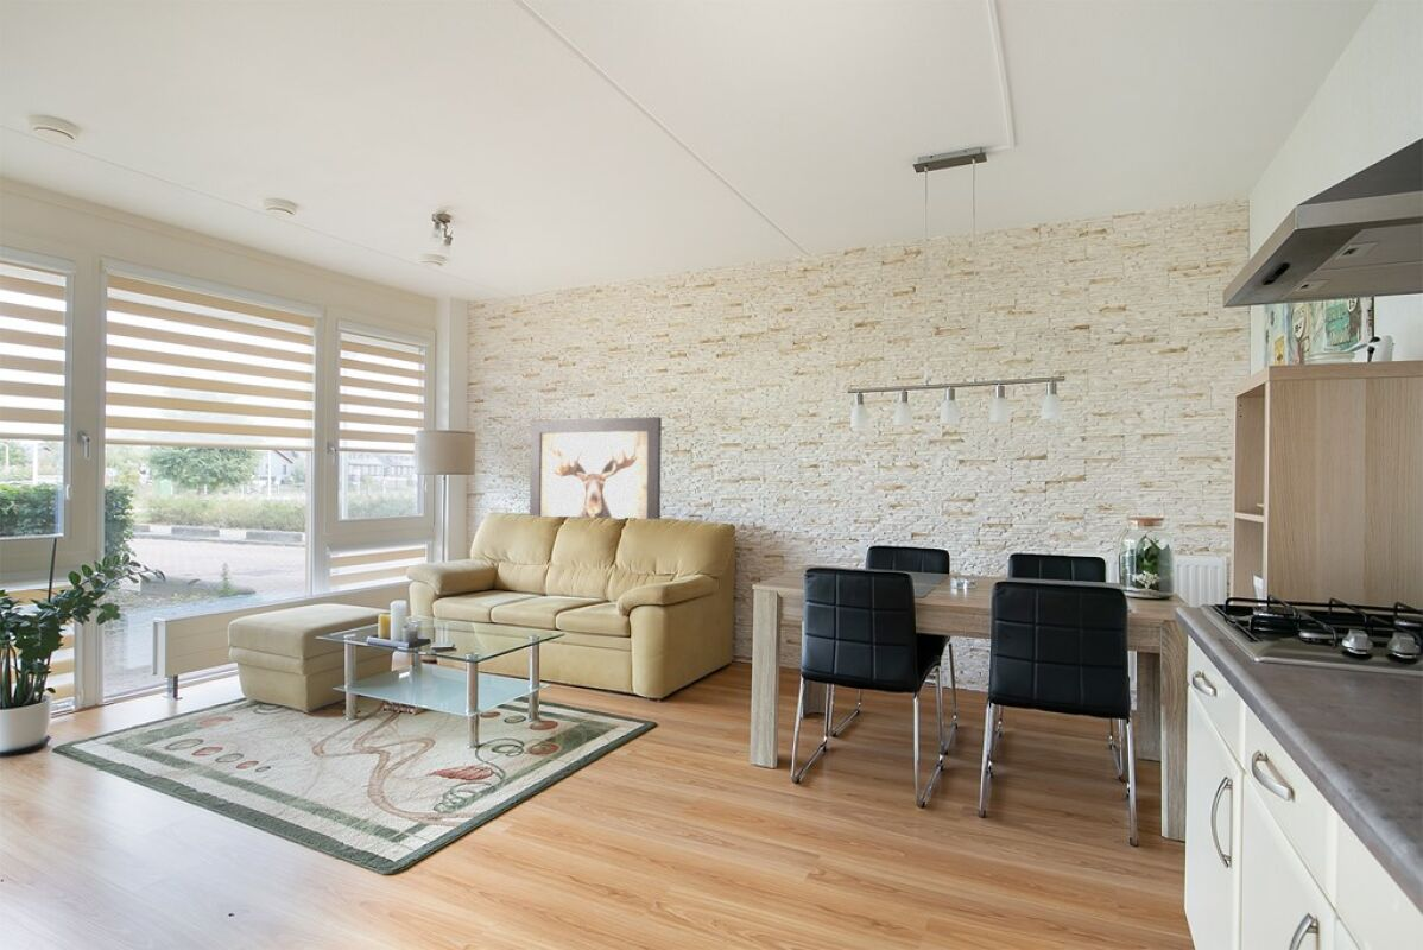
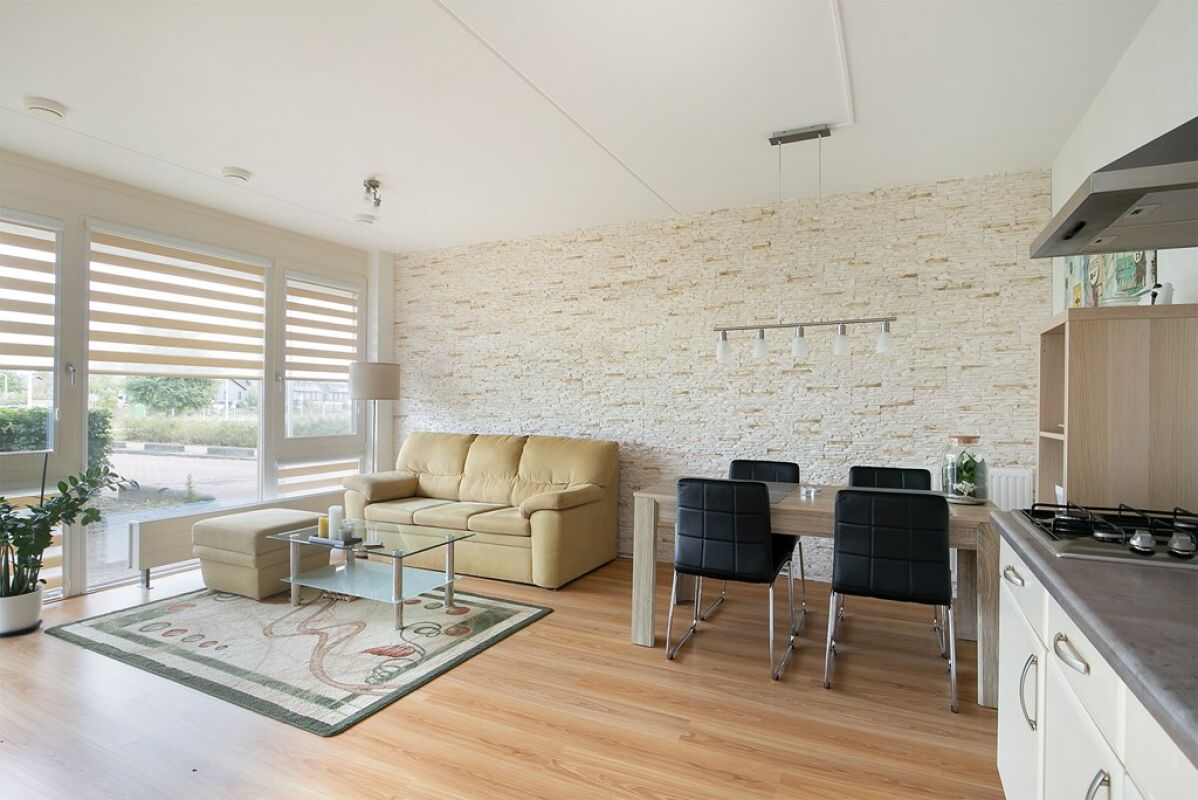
- wall art [529,416,663,520]
